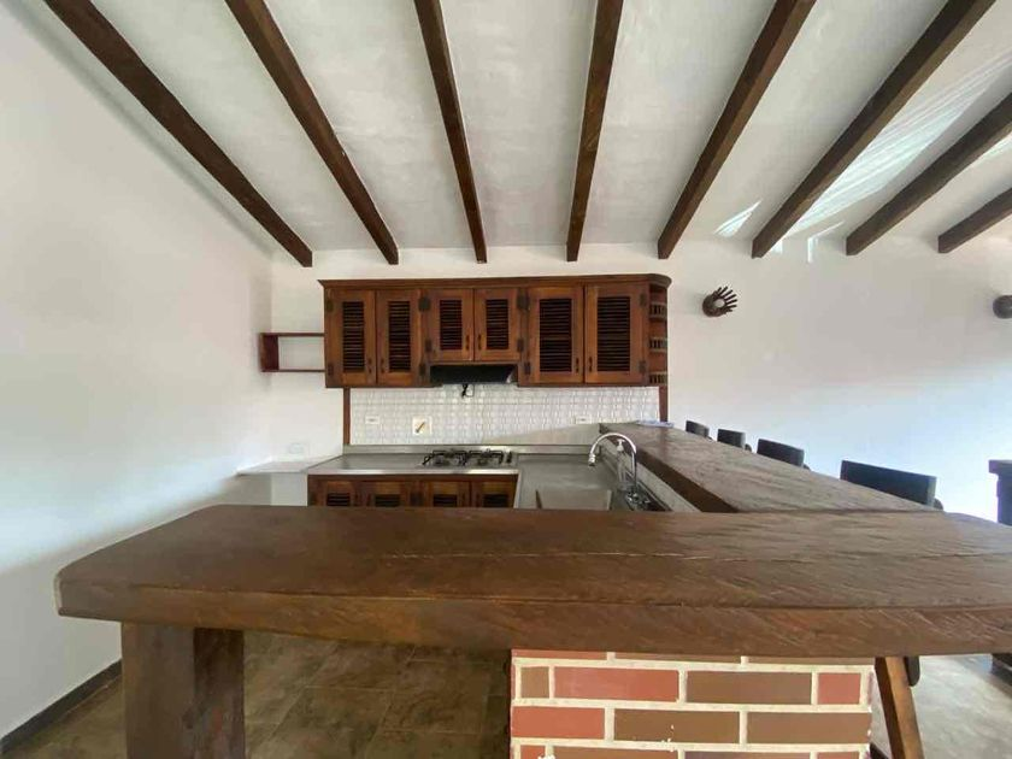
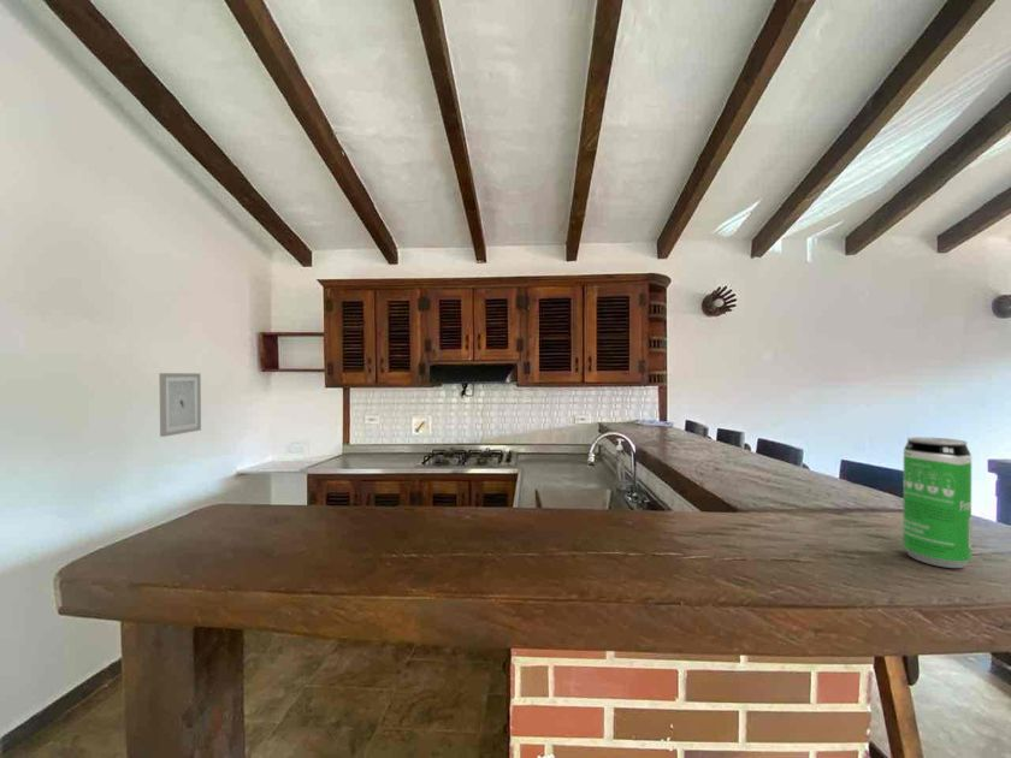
+ beverage can [901,436,972,569]
+ wall art [158,372,202,438]
